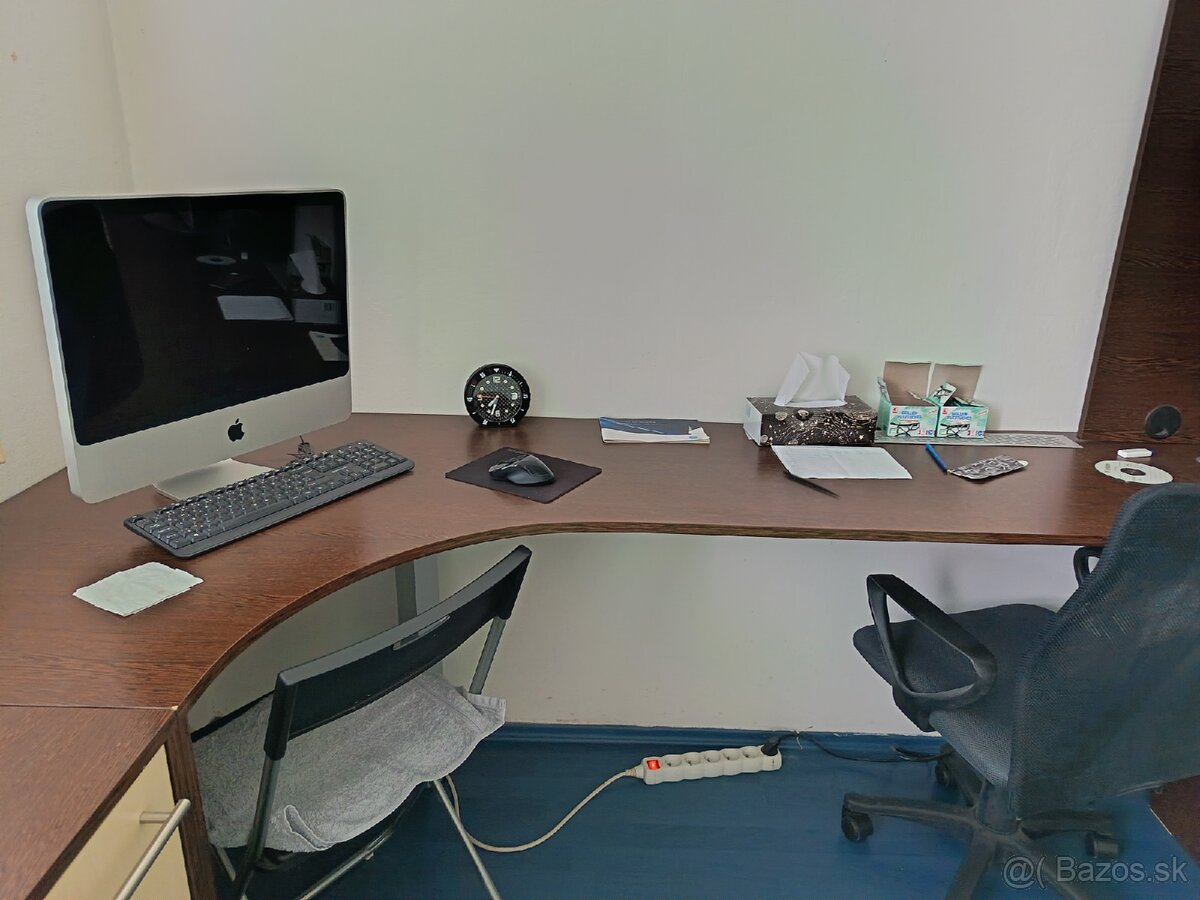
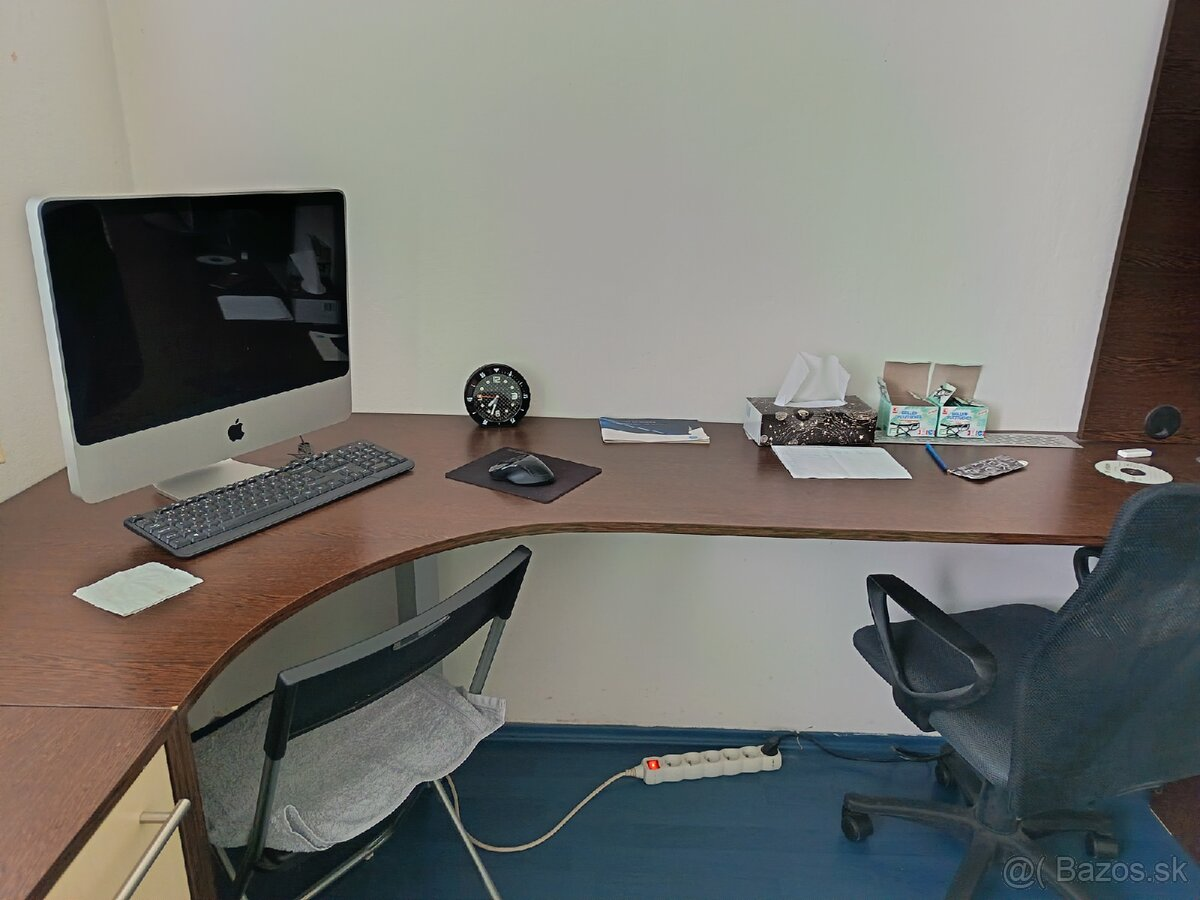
- pen [782,470,841,498]
